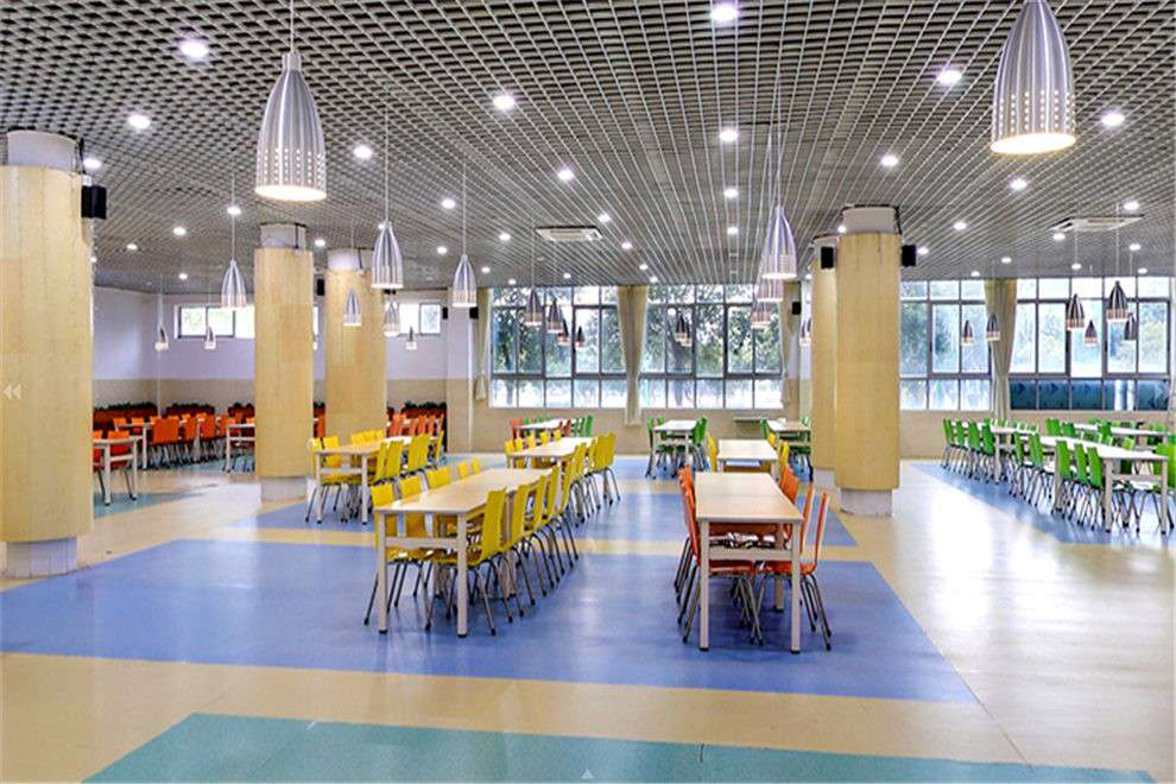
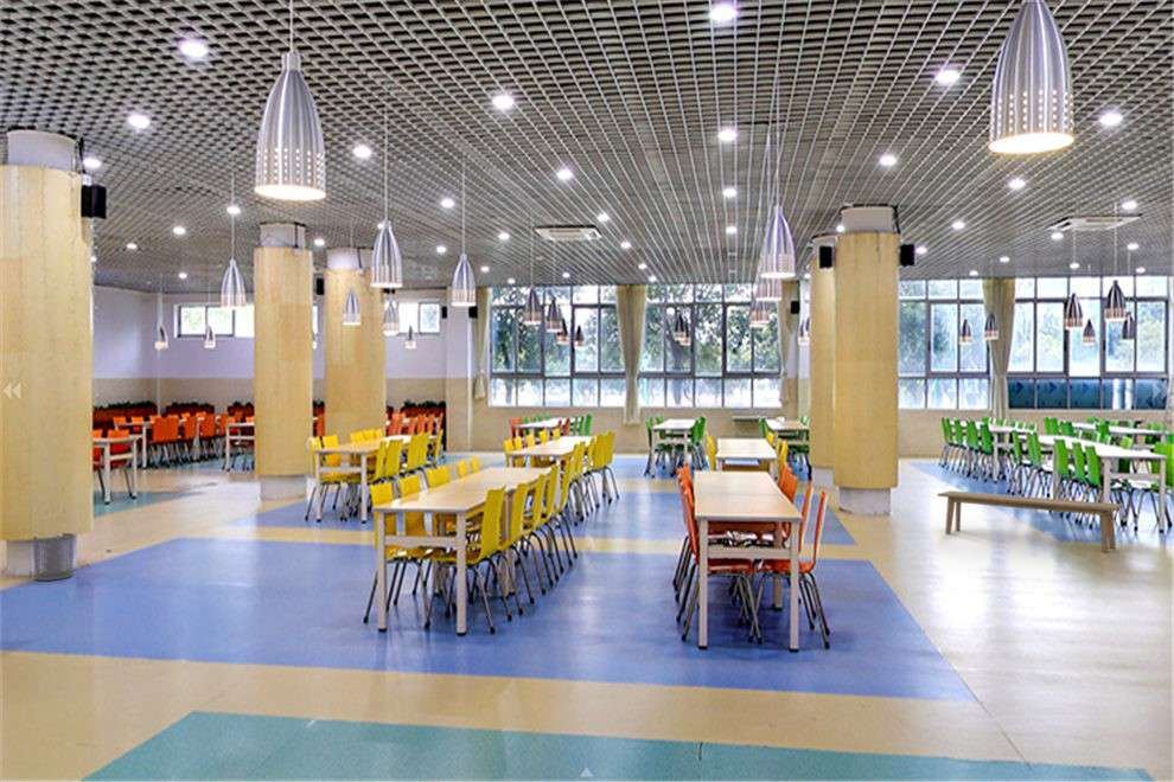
+ waste bin [32,532,75,582]
+ bench [936,489,1125,553]
